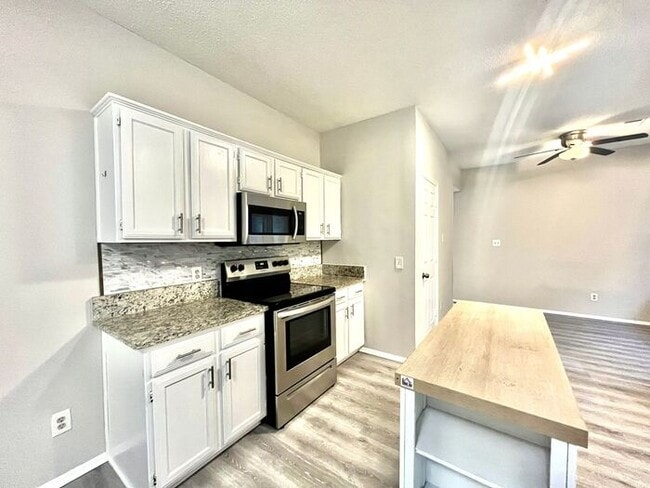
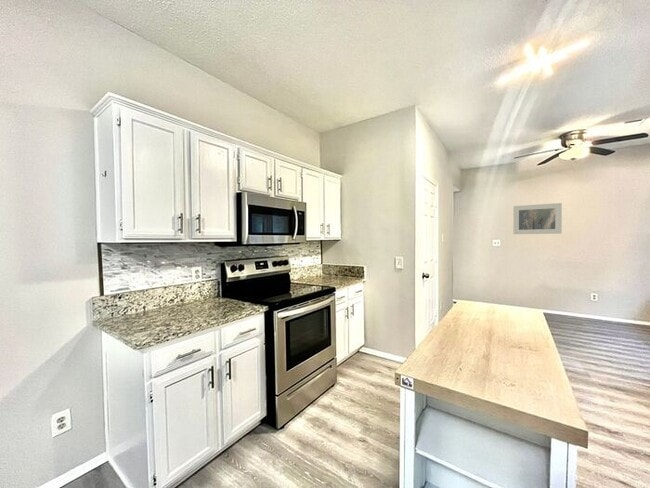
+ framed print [512,202,563,235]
